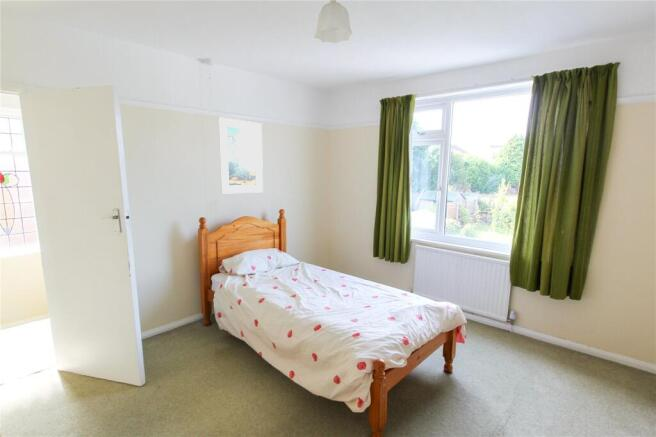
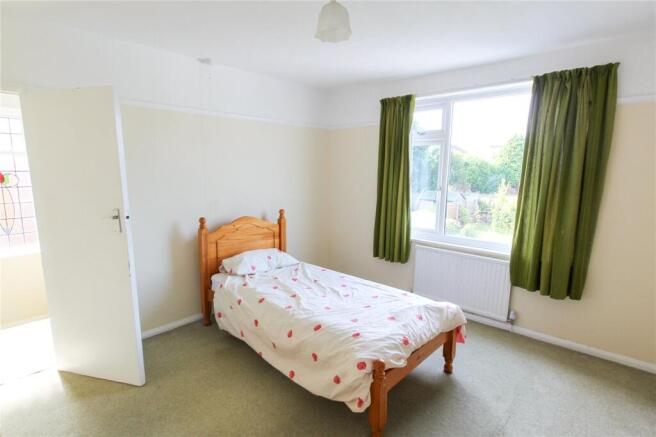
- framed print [218,116,264,195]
